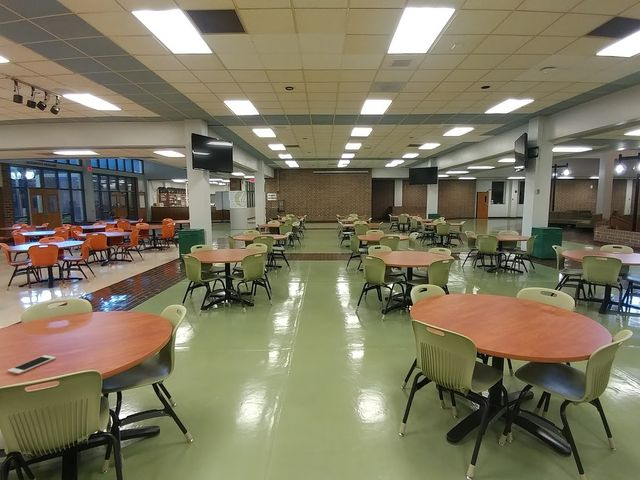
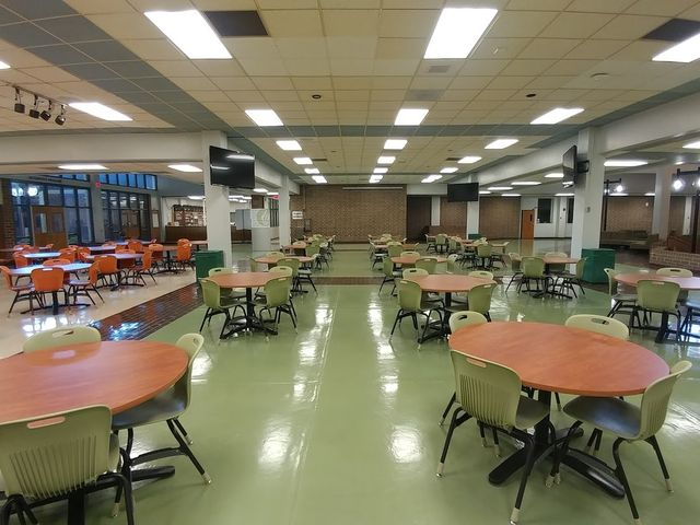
- cell phone [6,354,57,375]
